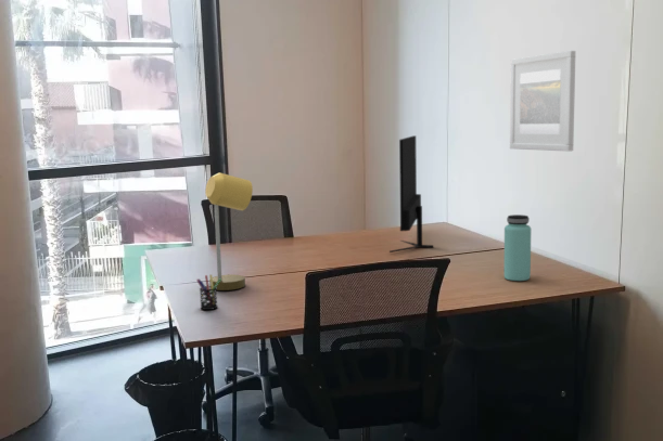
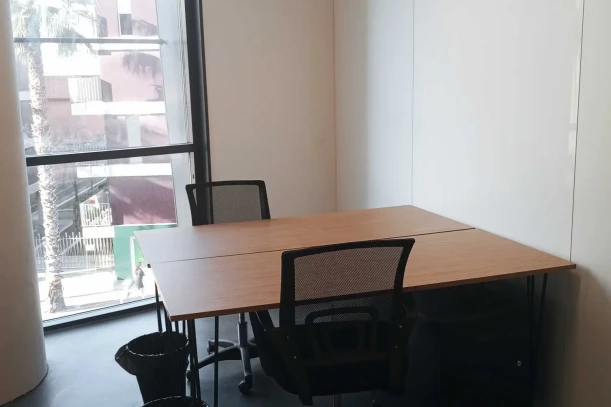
- desk lamp [204,172,254,291]
- monitor [388,134,434,254]
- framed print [509,50,576,153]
- bottle [503,213,532,282]
- pen holder [195,273,220,311]
